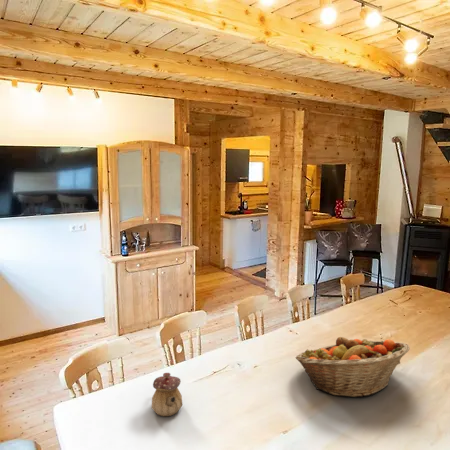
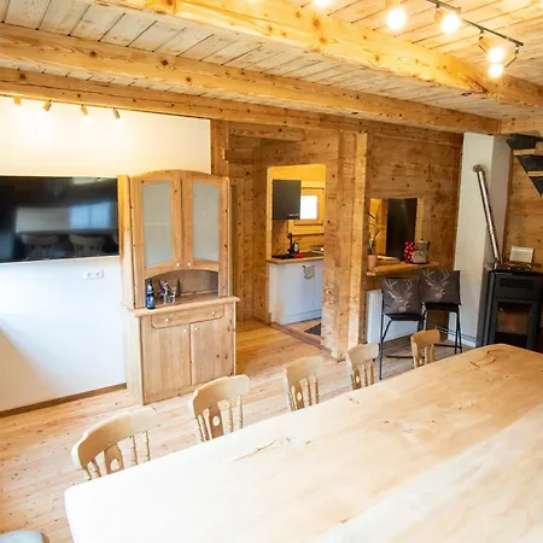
- fruit basket [294,336,410,398]
- teapot [150,372,183,417]
